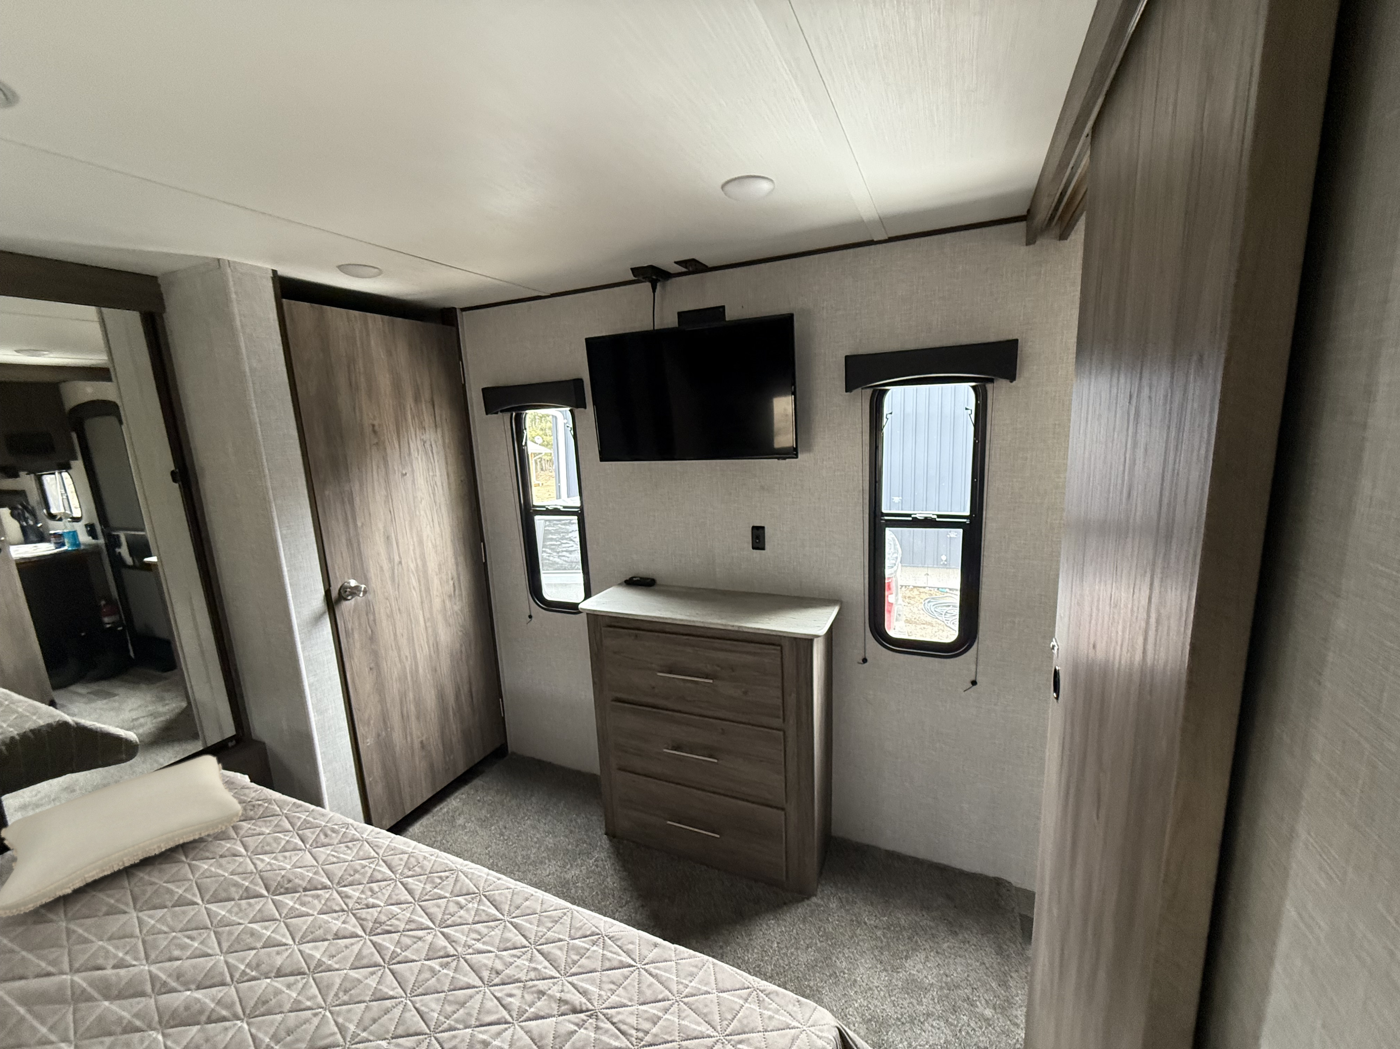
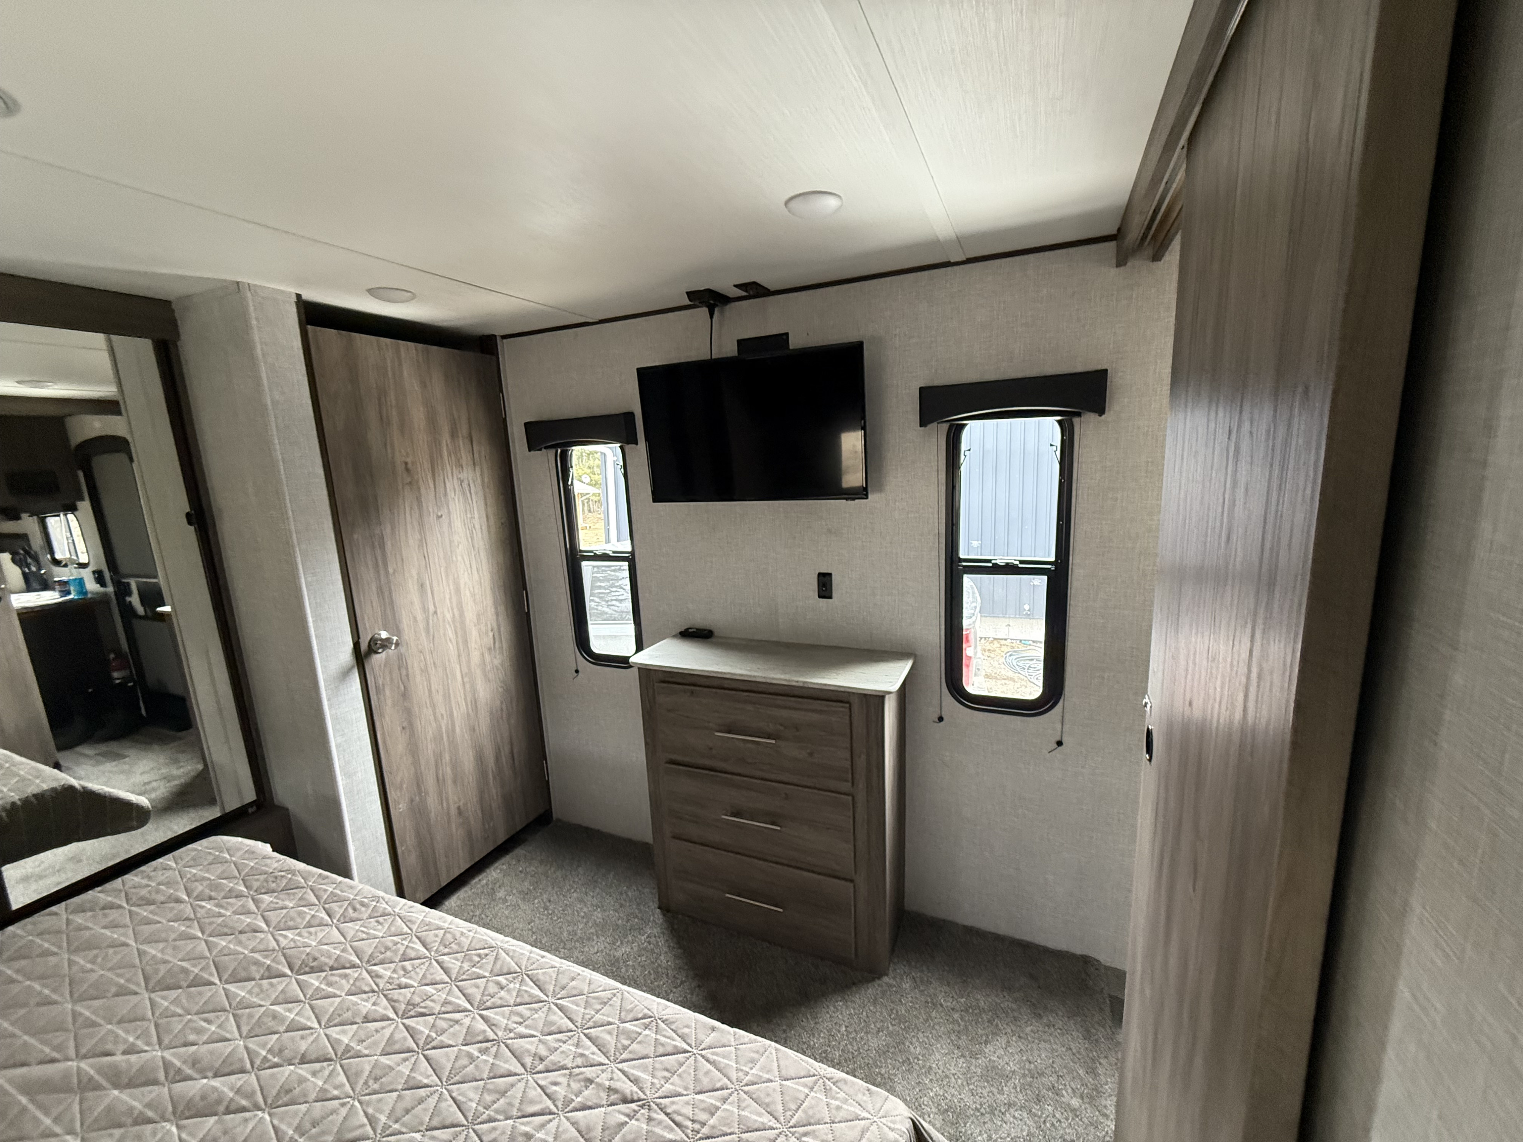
- pillow [0,755,244,918]
